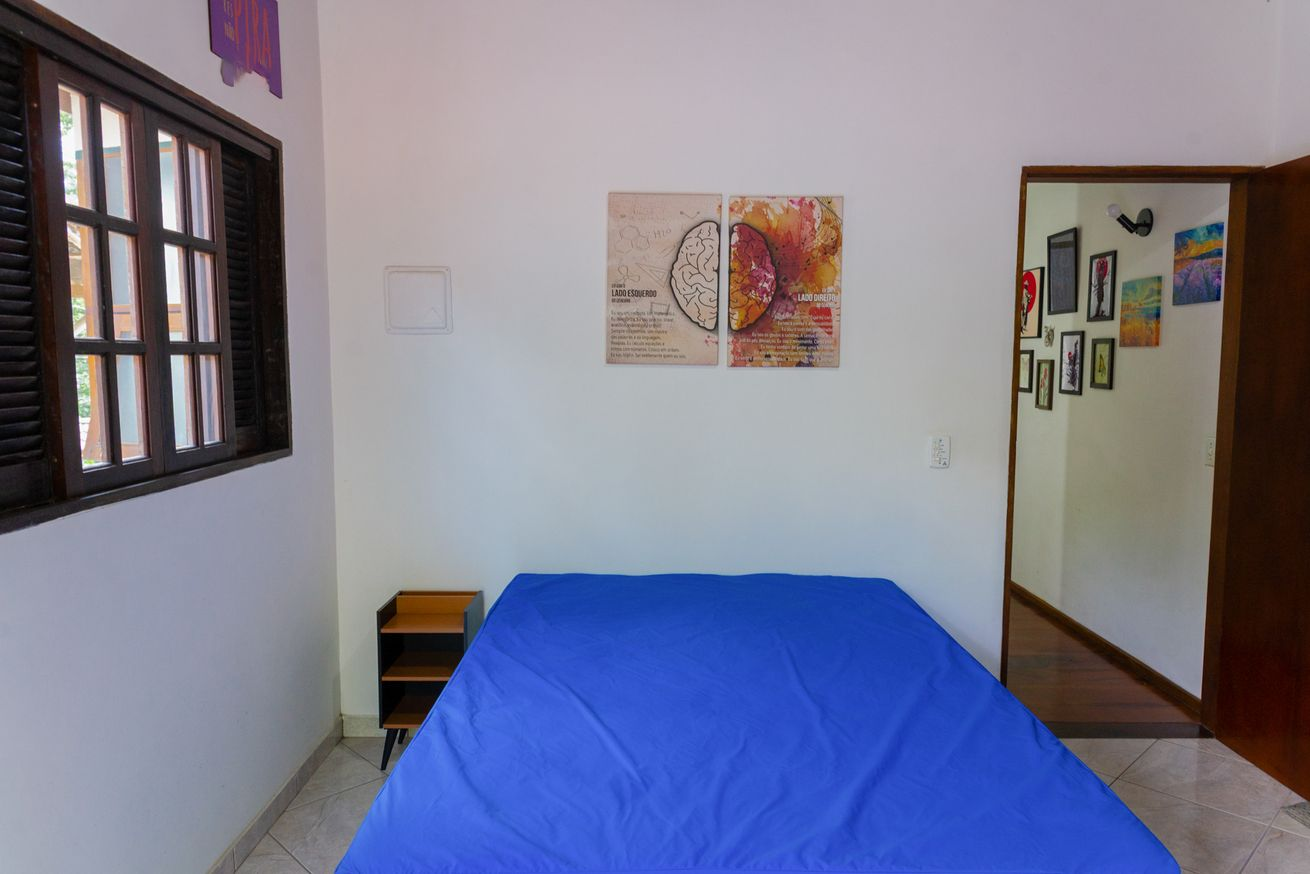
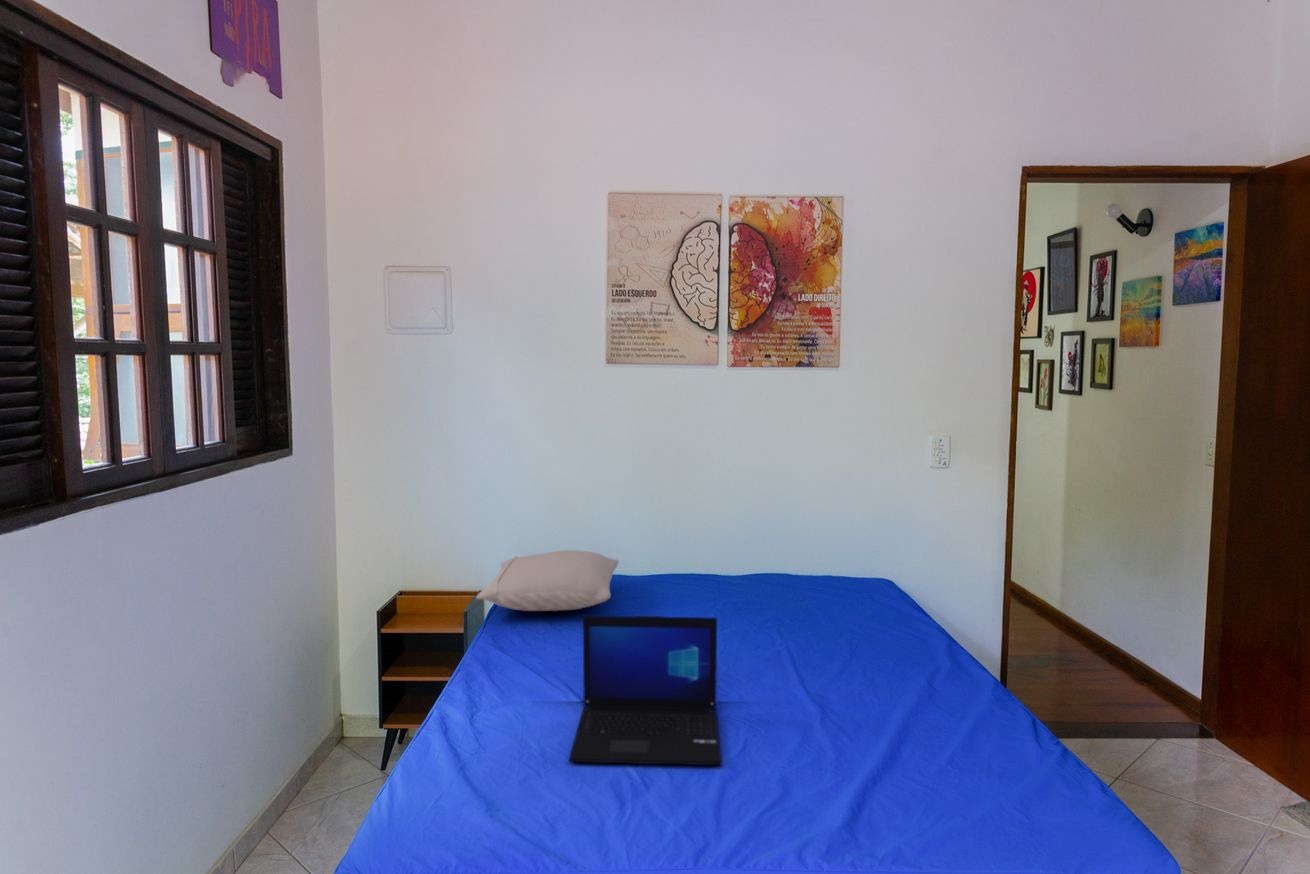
+ laptop [568,615,723,766]
+ pillow [475,549,620,612]
